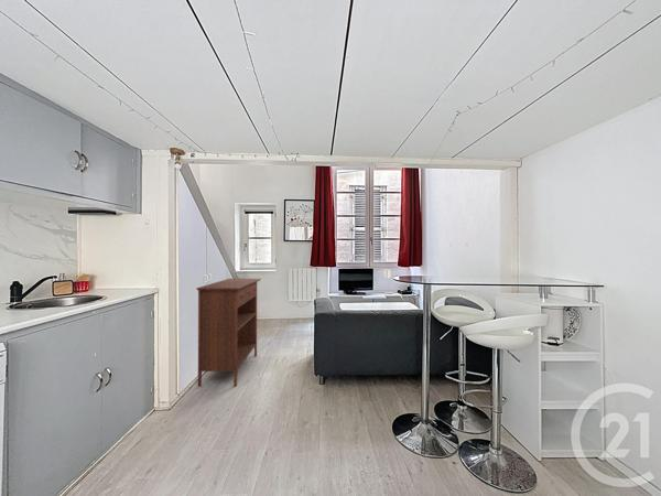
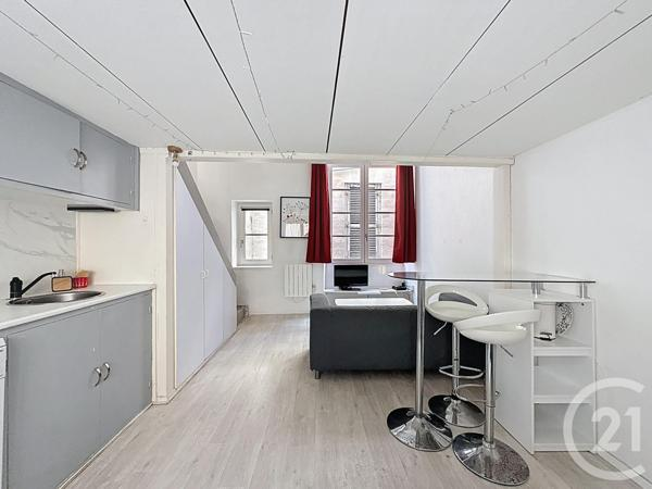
- console table [195,278,262,388]
